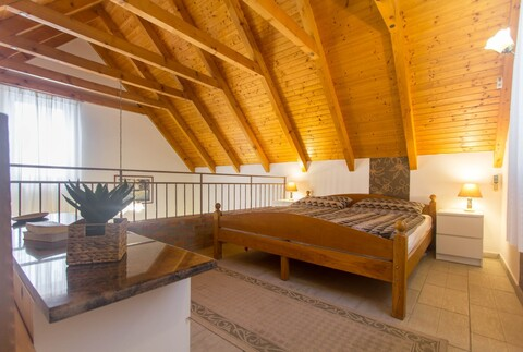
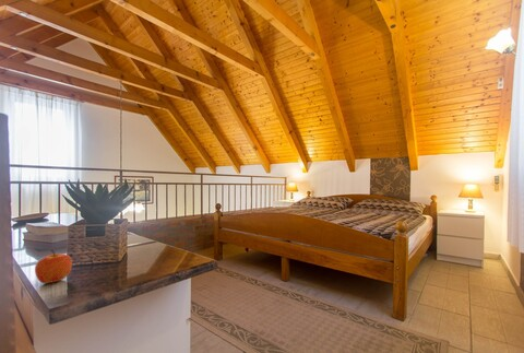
+ apple [34,249,73,284]
